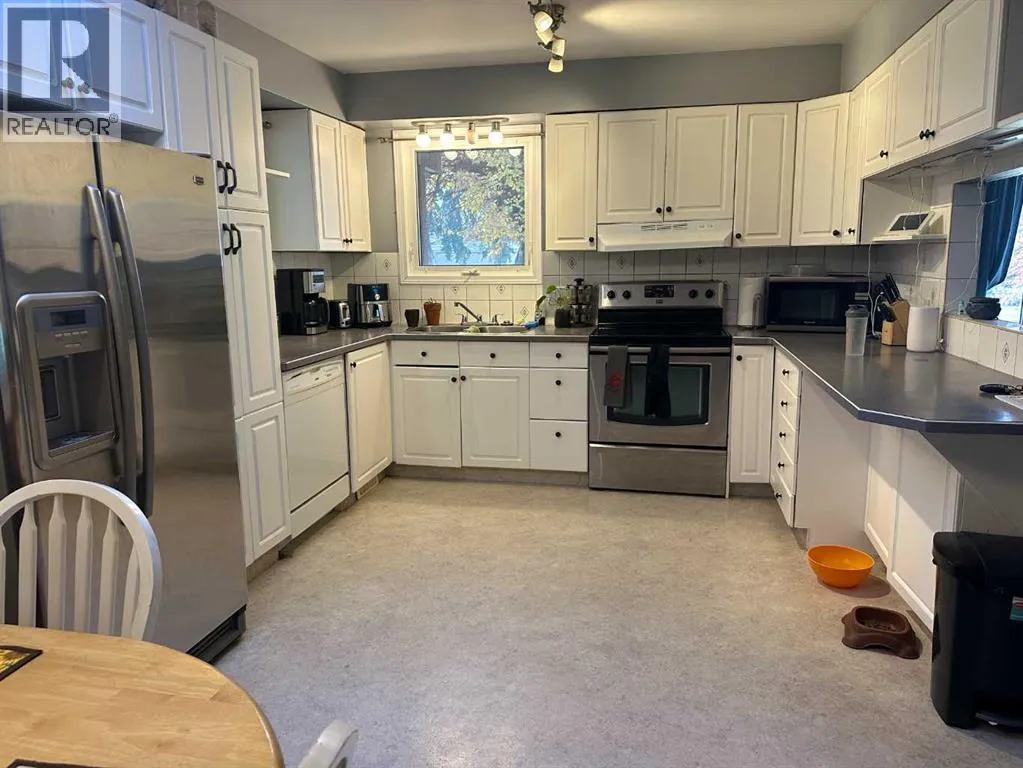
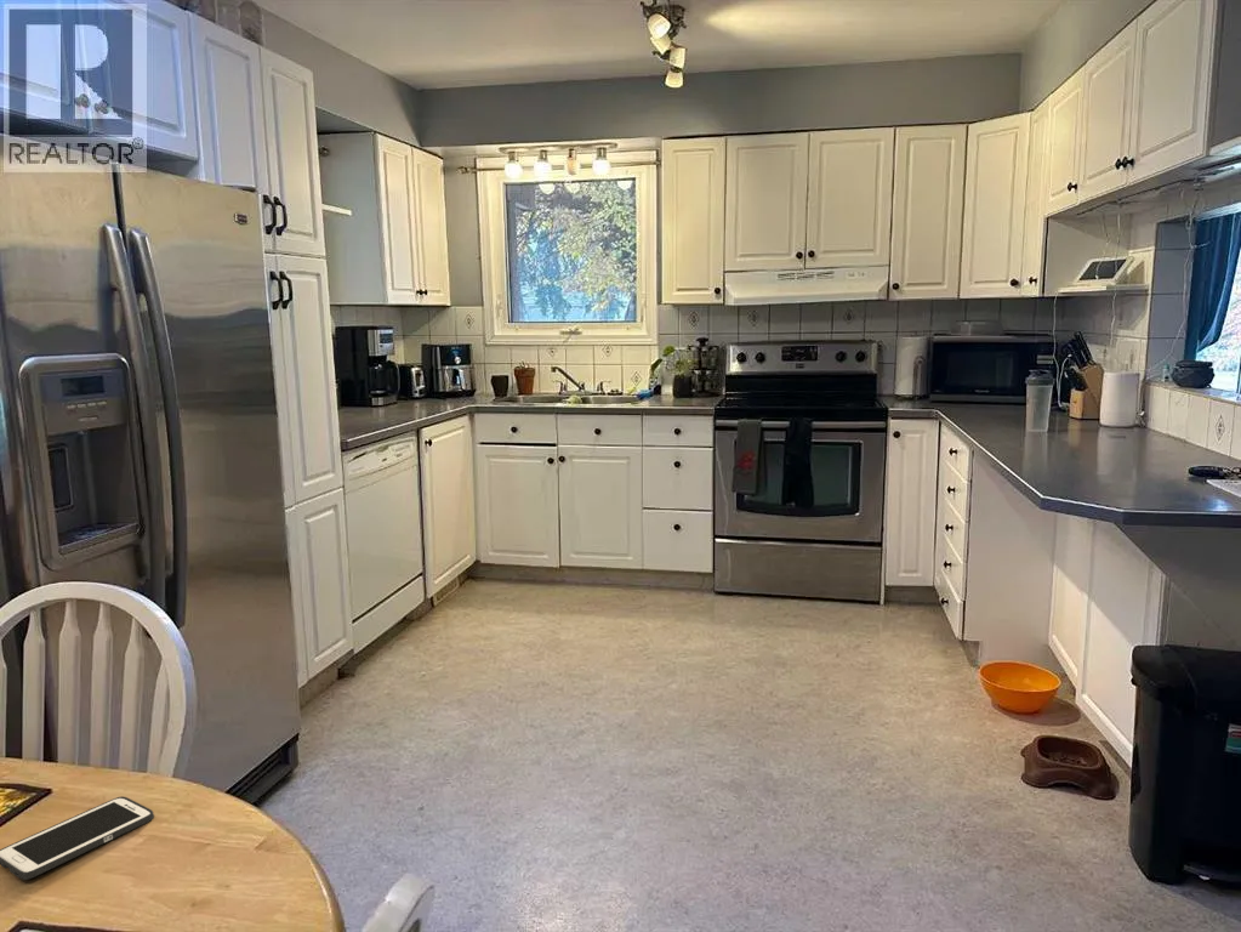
+ cell phone [0,795,155,881]
